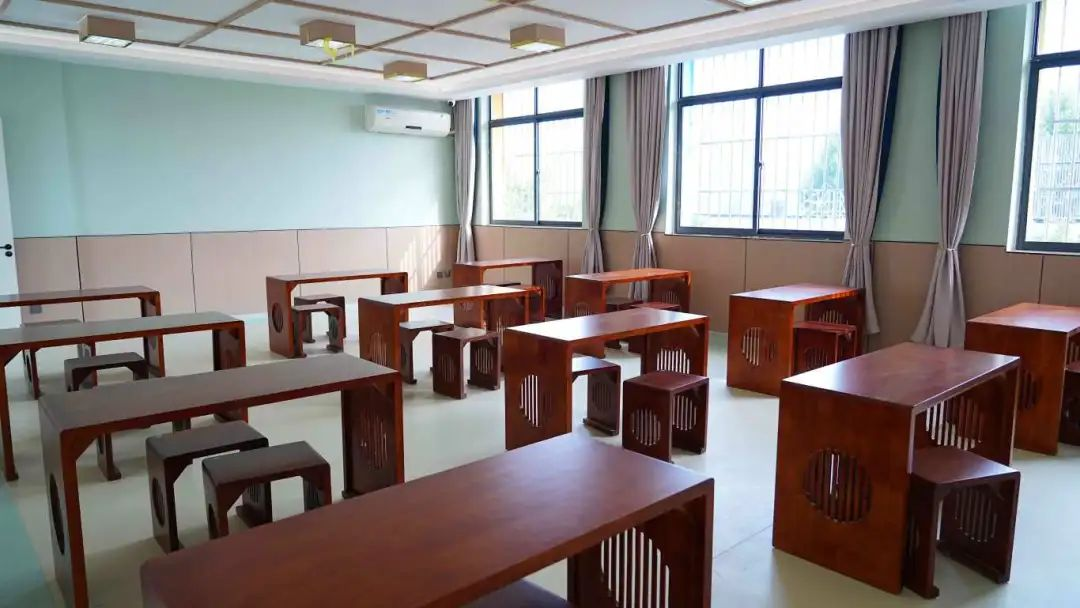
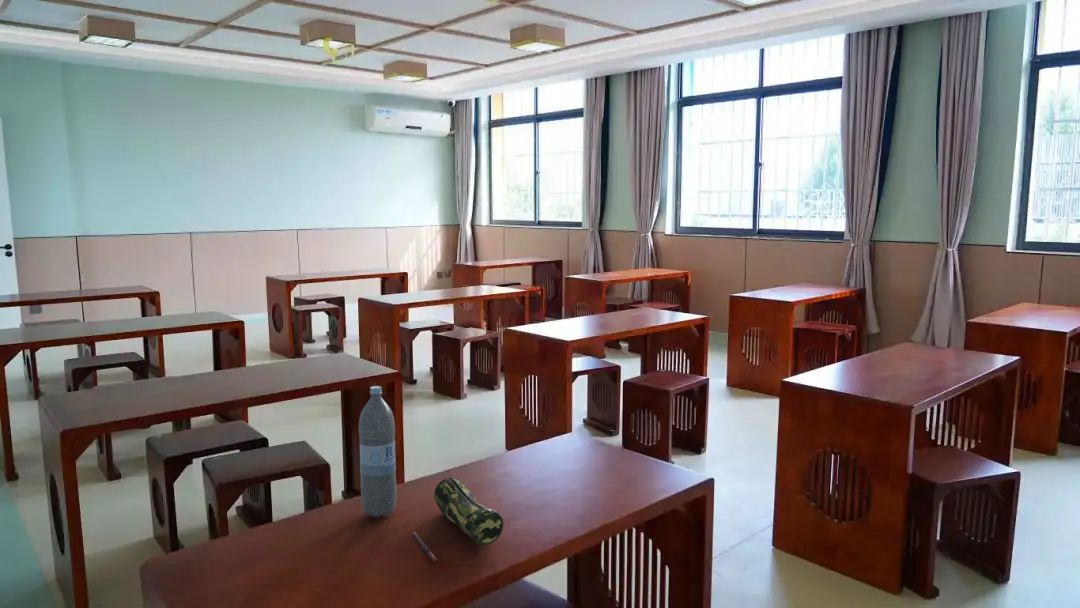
+ pencil case [433,476,504,546]
+ pen [411,531,438,563]
+ water bottle [358,385,397,518]
